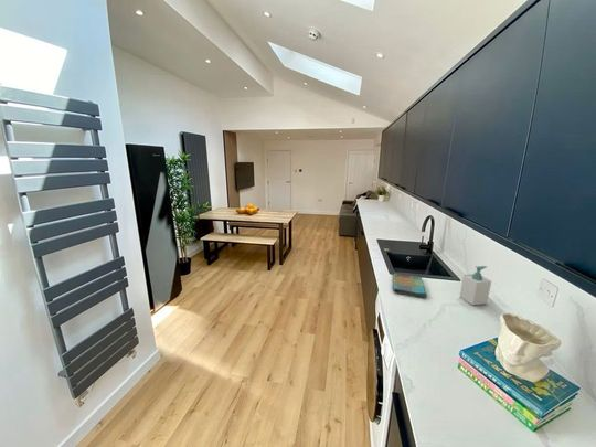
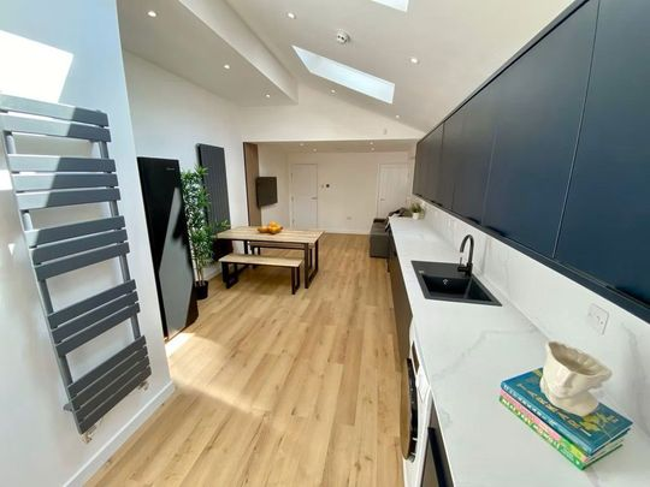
- soap bottle [458,265,492,306]
- dish towel [392,273,428,299]
